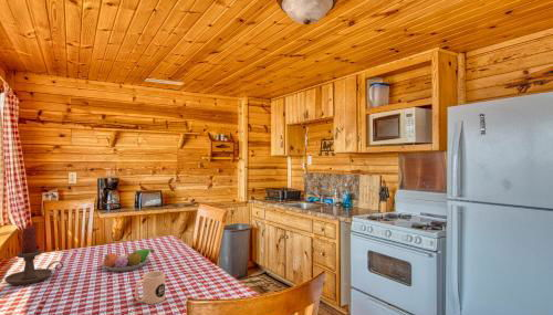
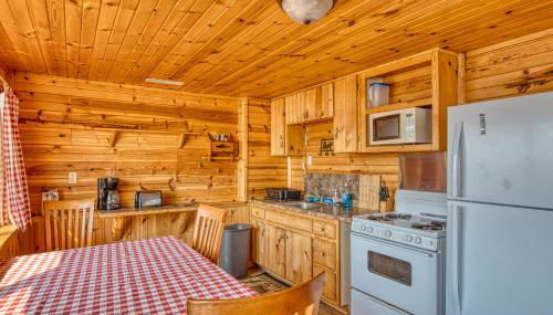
- mug [134,270,166,305]
- candle holder [4,225,64,286]
- fruit bowl [101,248,155,272]
